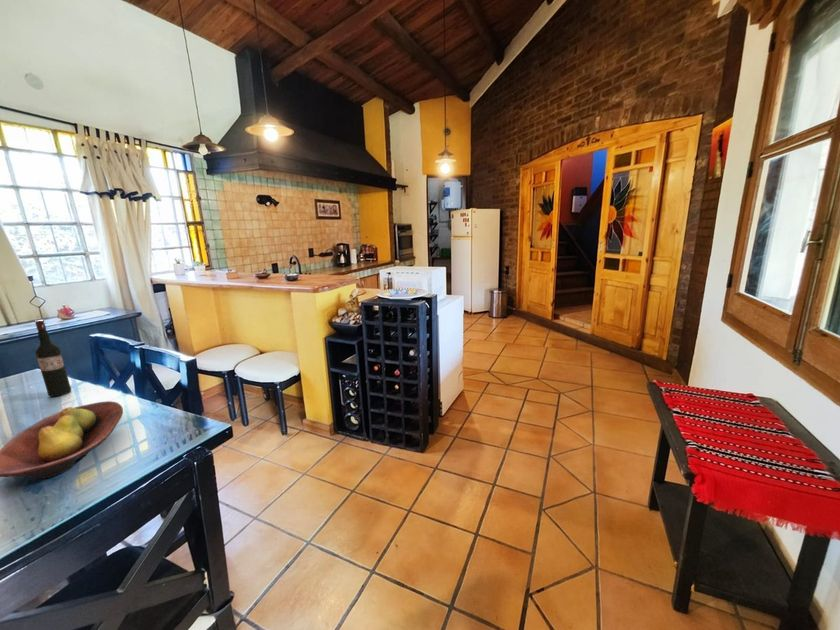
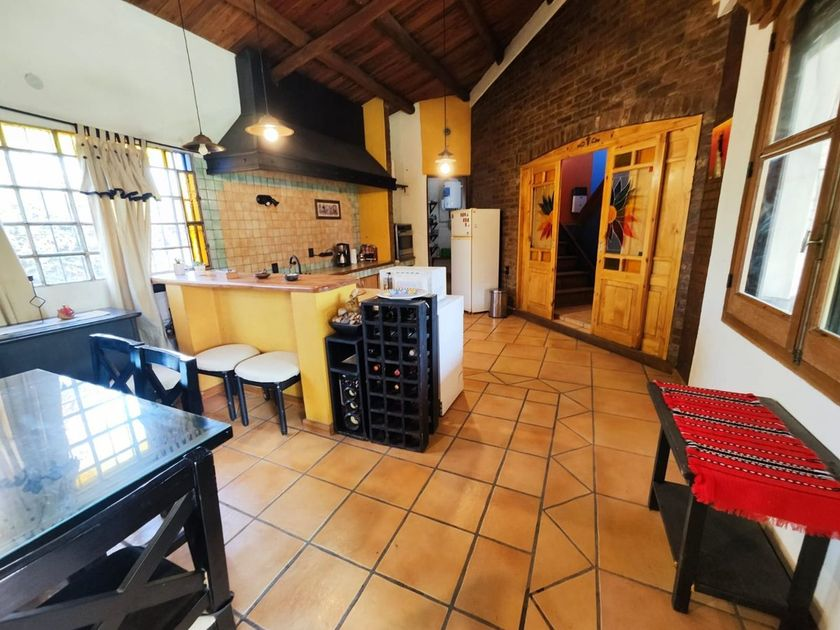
- fruit bowl [0,400,124,480]
- wine bottle [33,319,72,398]
